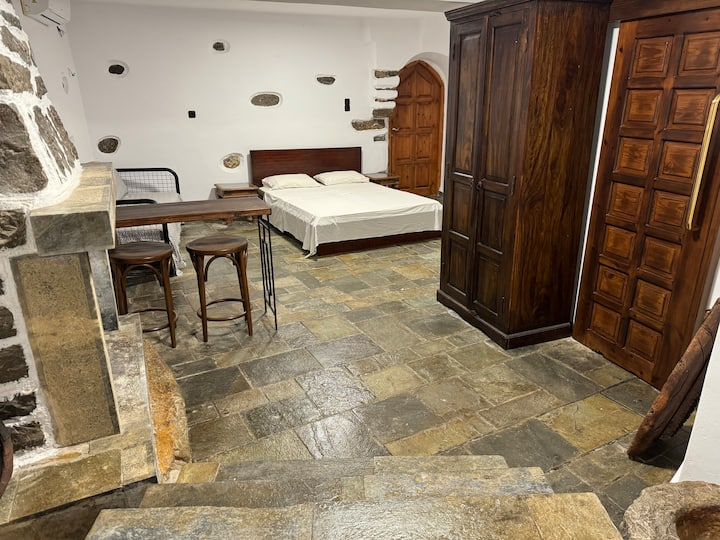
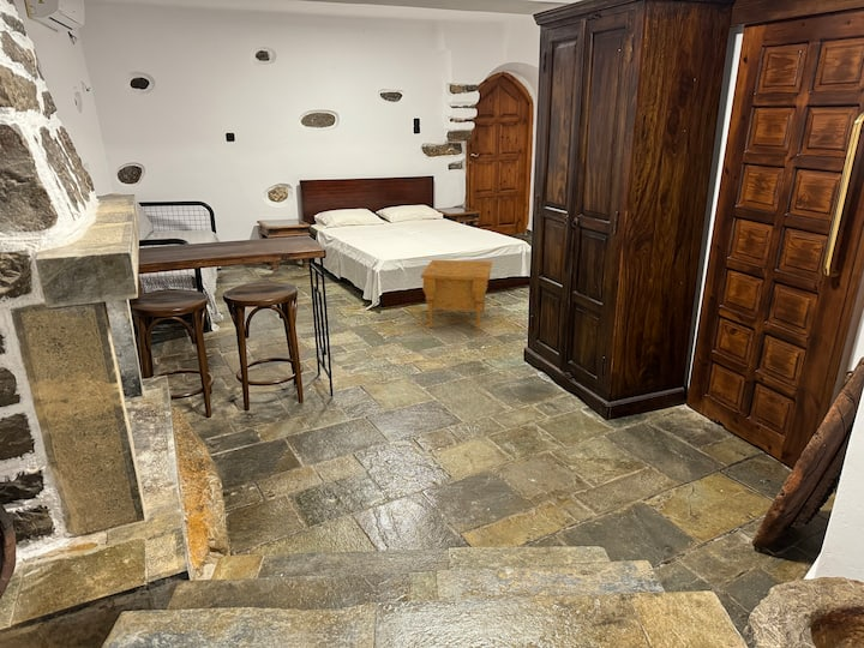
+ nightstand [420,259,493,330]
